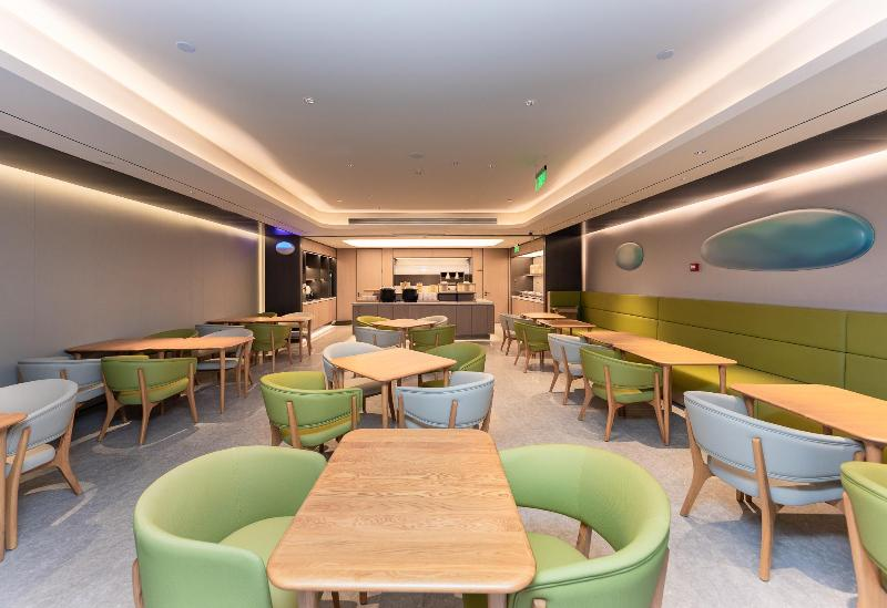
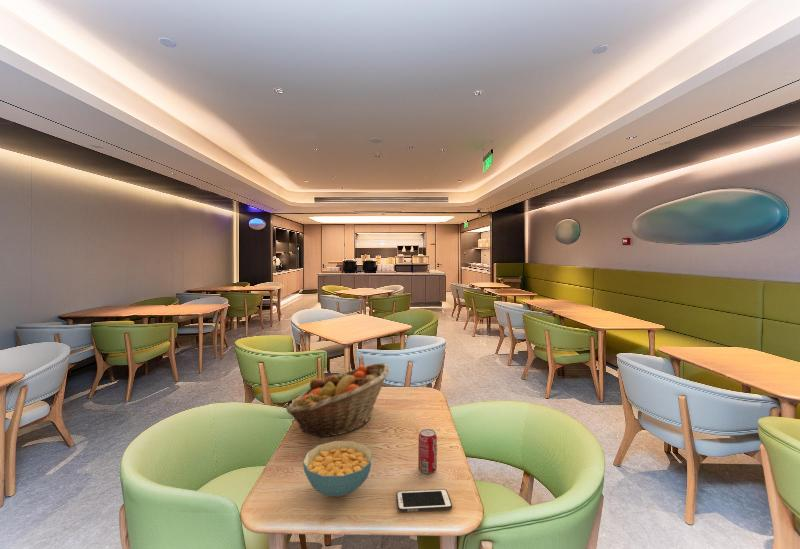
+ beverage can [417,428,438,475]
+ cell phone [395,488,453,513]
+ fruit basket [285,362,390,439]
+ cereal bowl [302,440,373,497]
